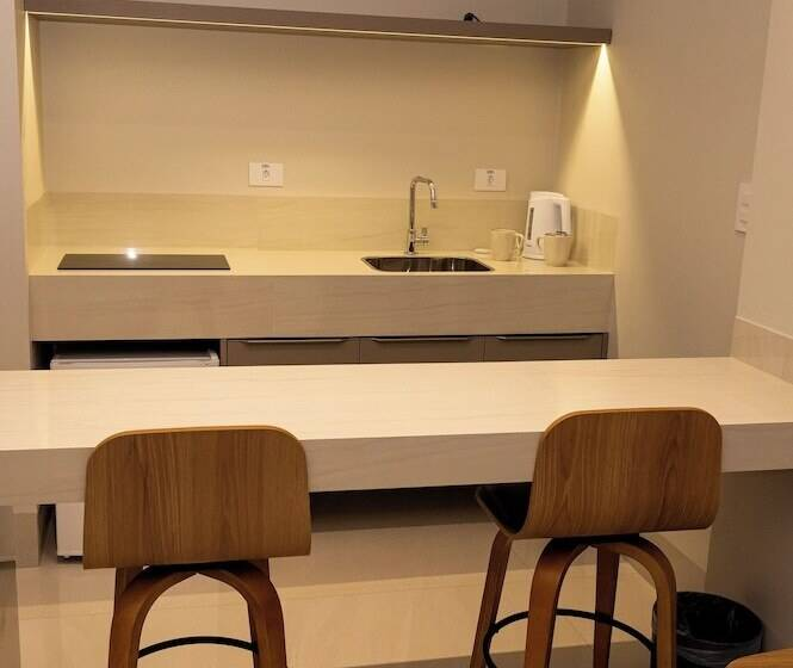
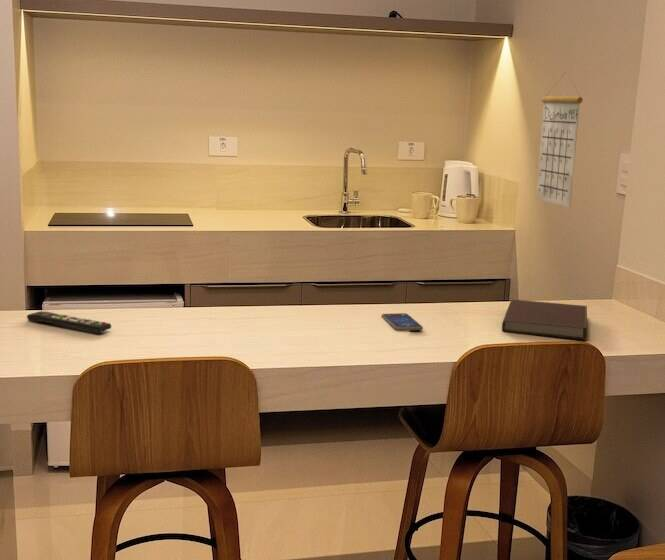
+ calendar [535,70,584,208]
+ notebook [501,299,588,341]
+ remote control [26,310,112,333]
+ smartphone [381,312,424,332]
